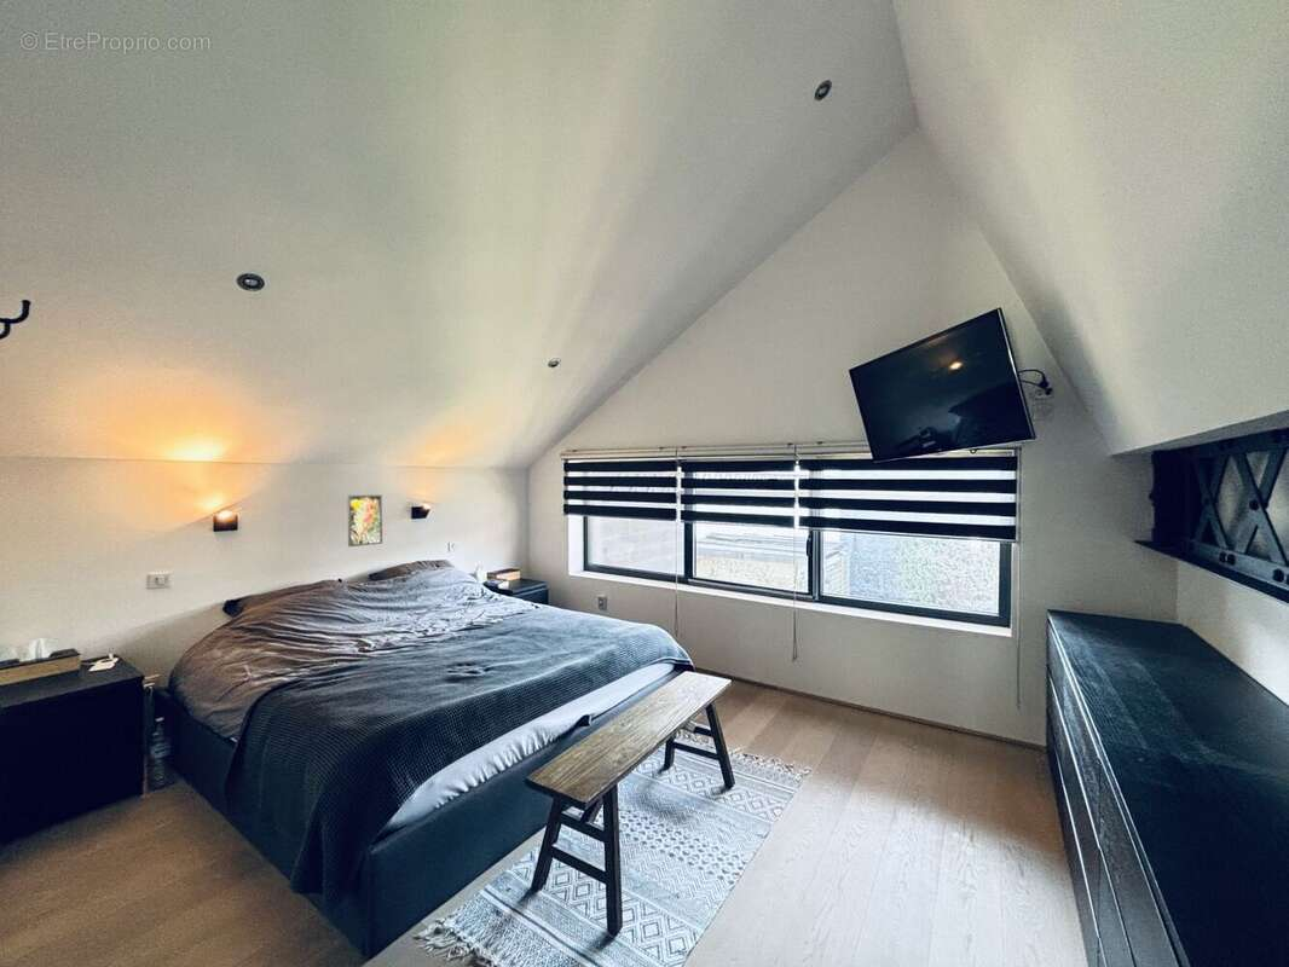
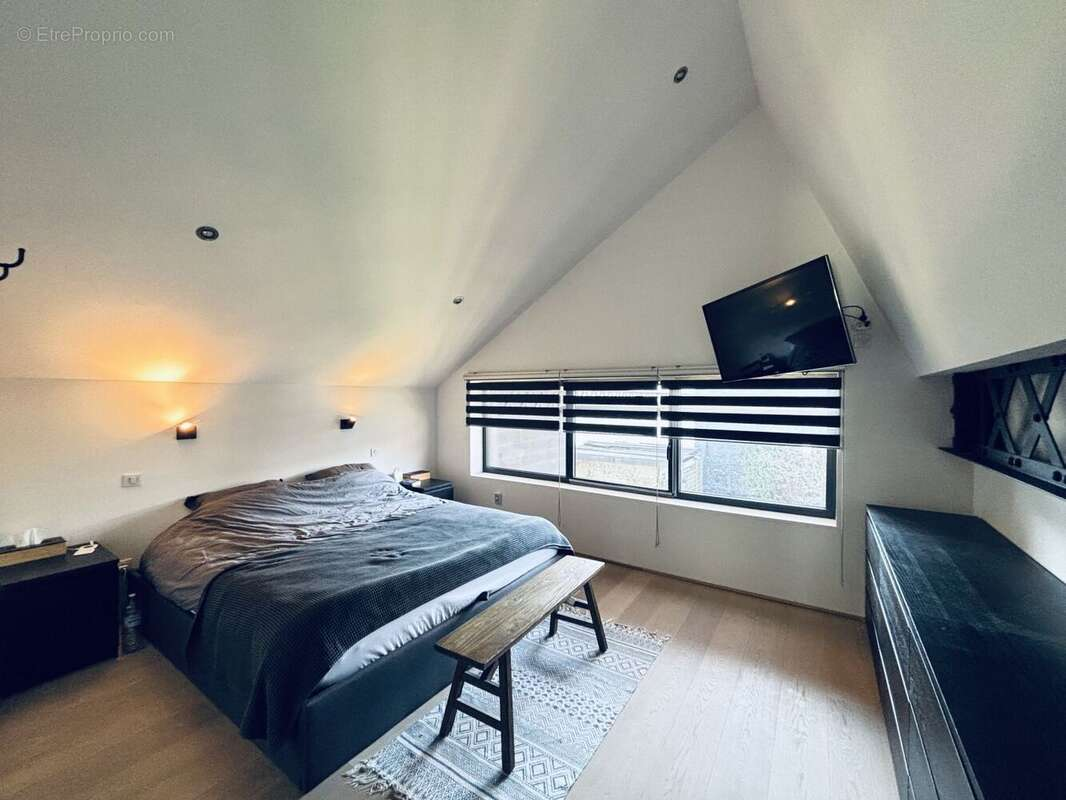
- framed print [347,493,383,548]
